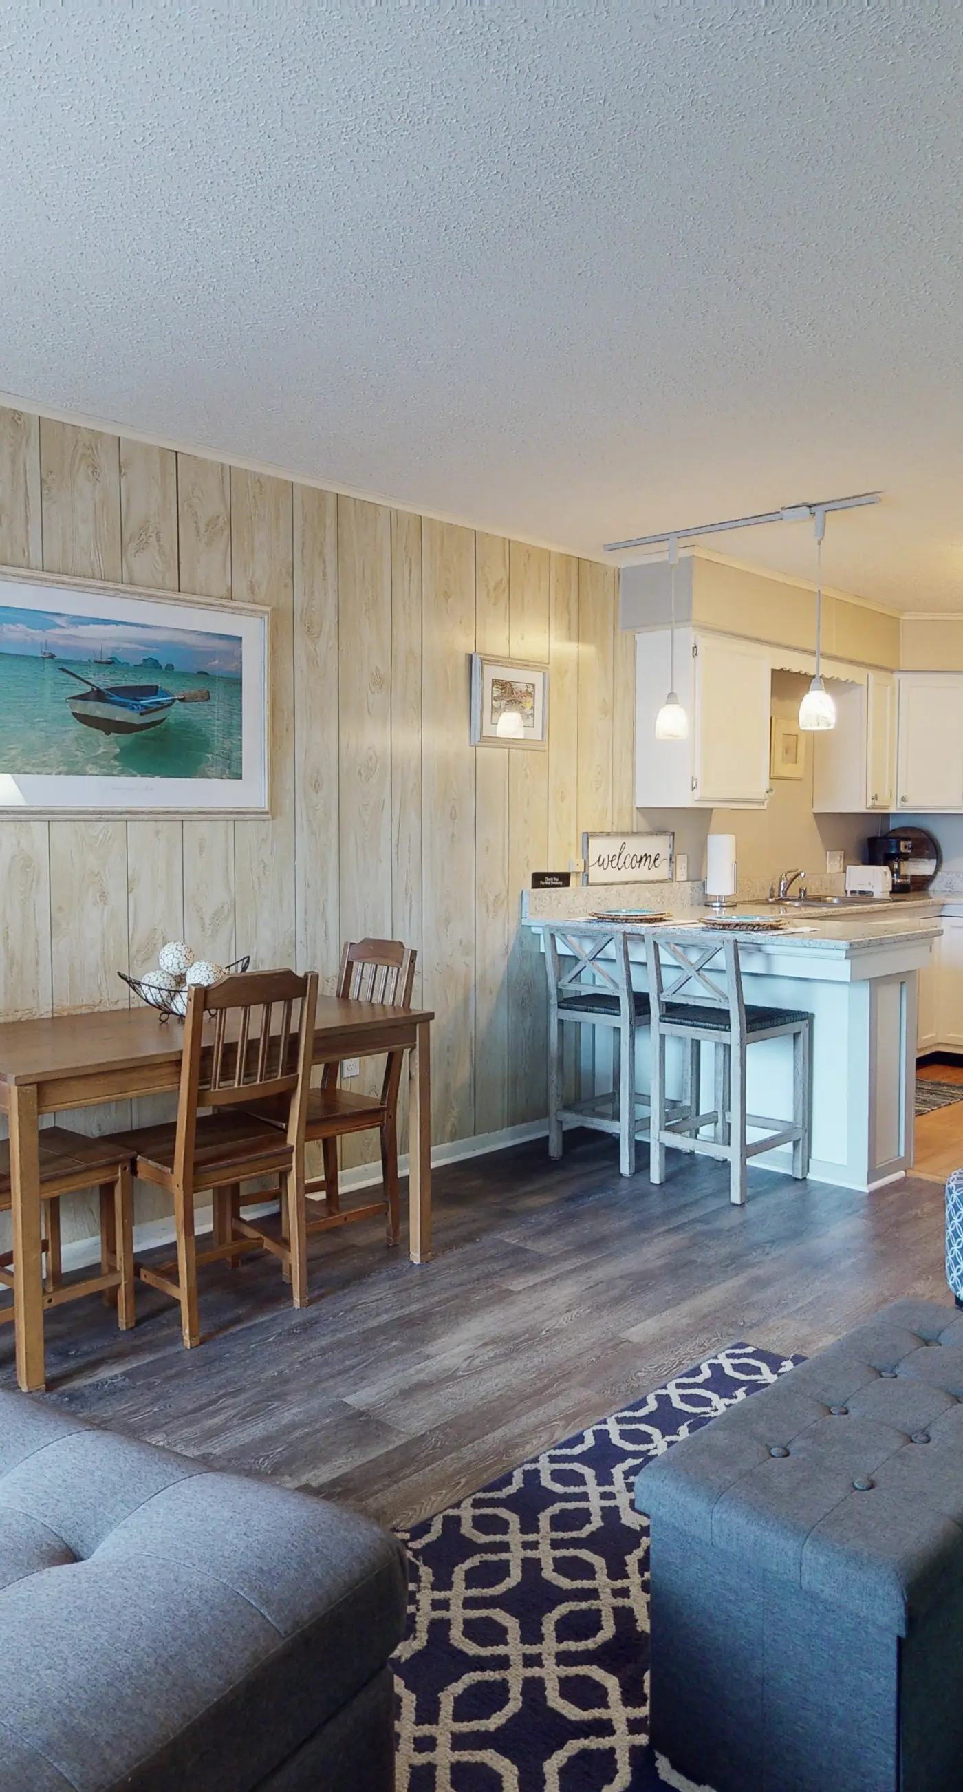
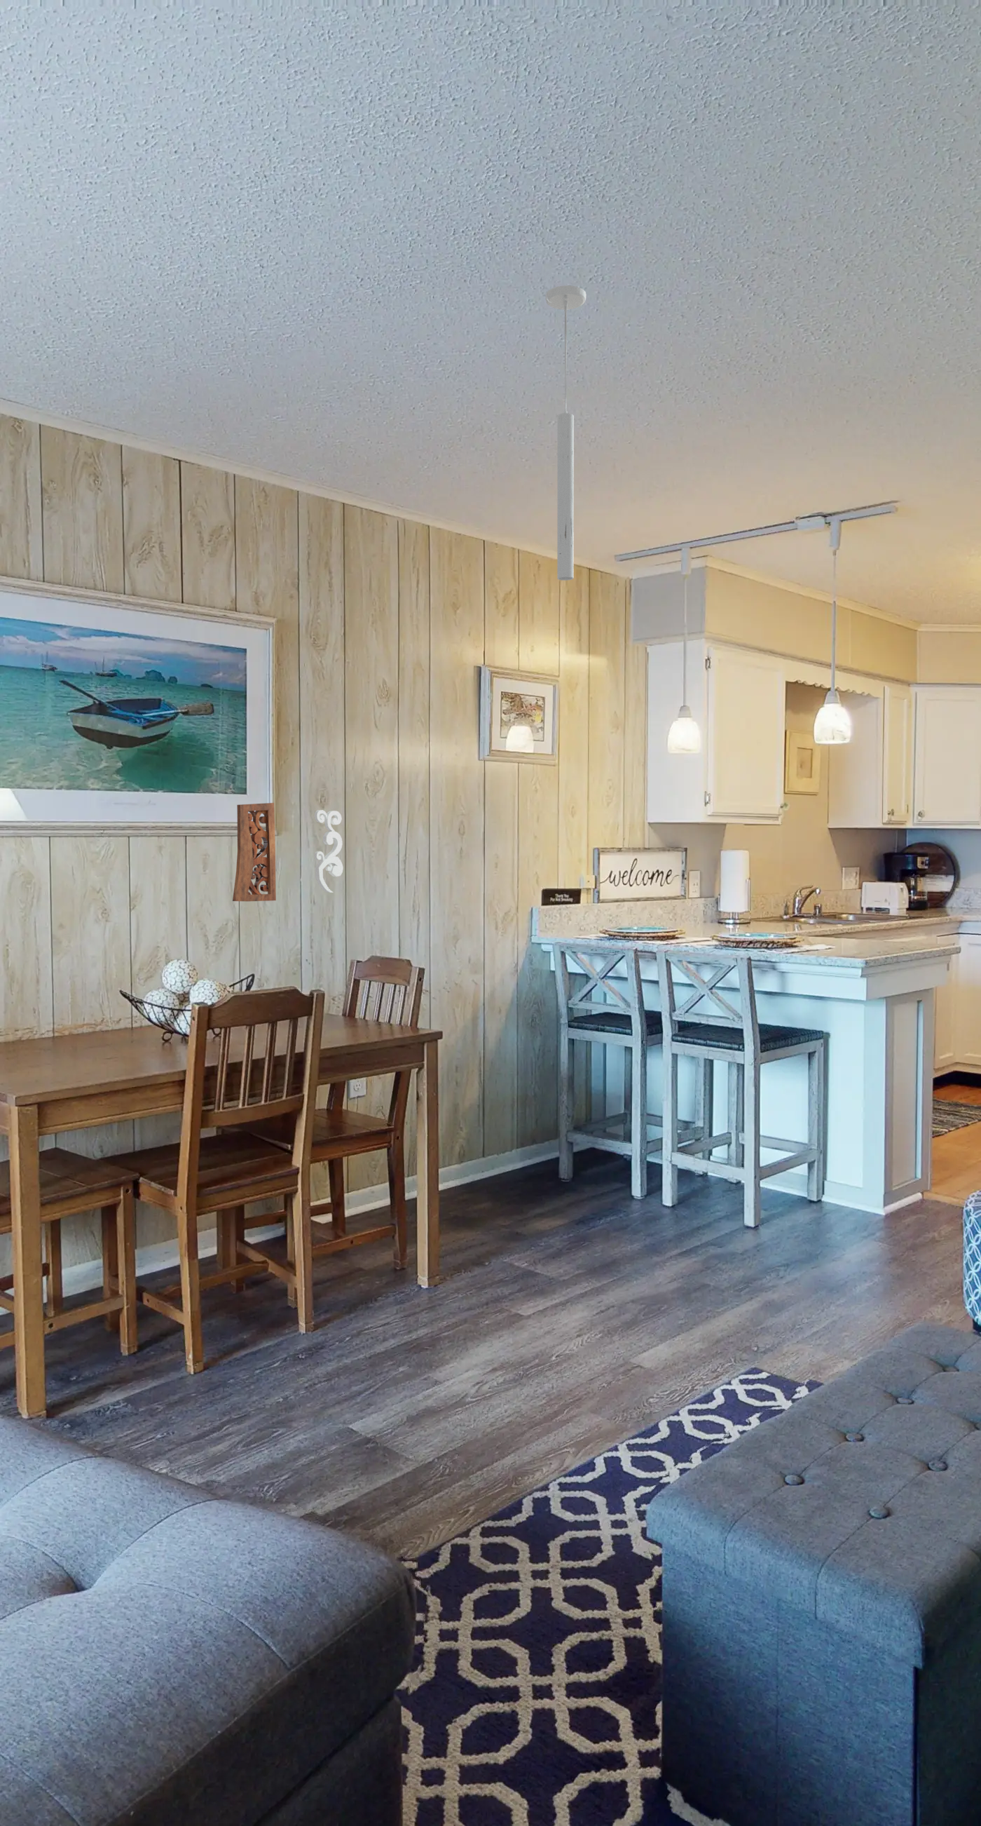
+ wall ornament [232,802,344,902]
+ ceiling light [545,285,586,581]
